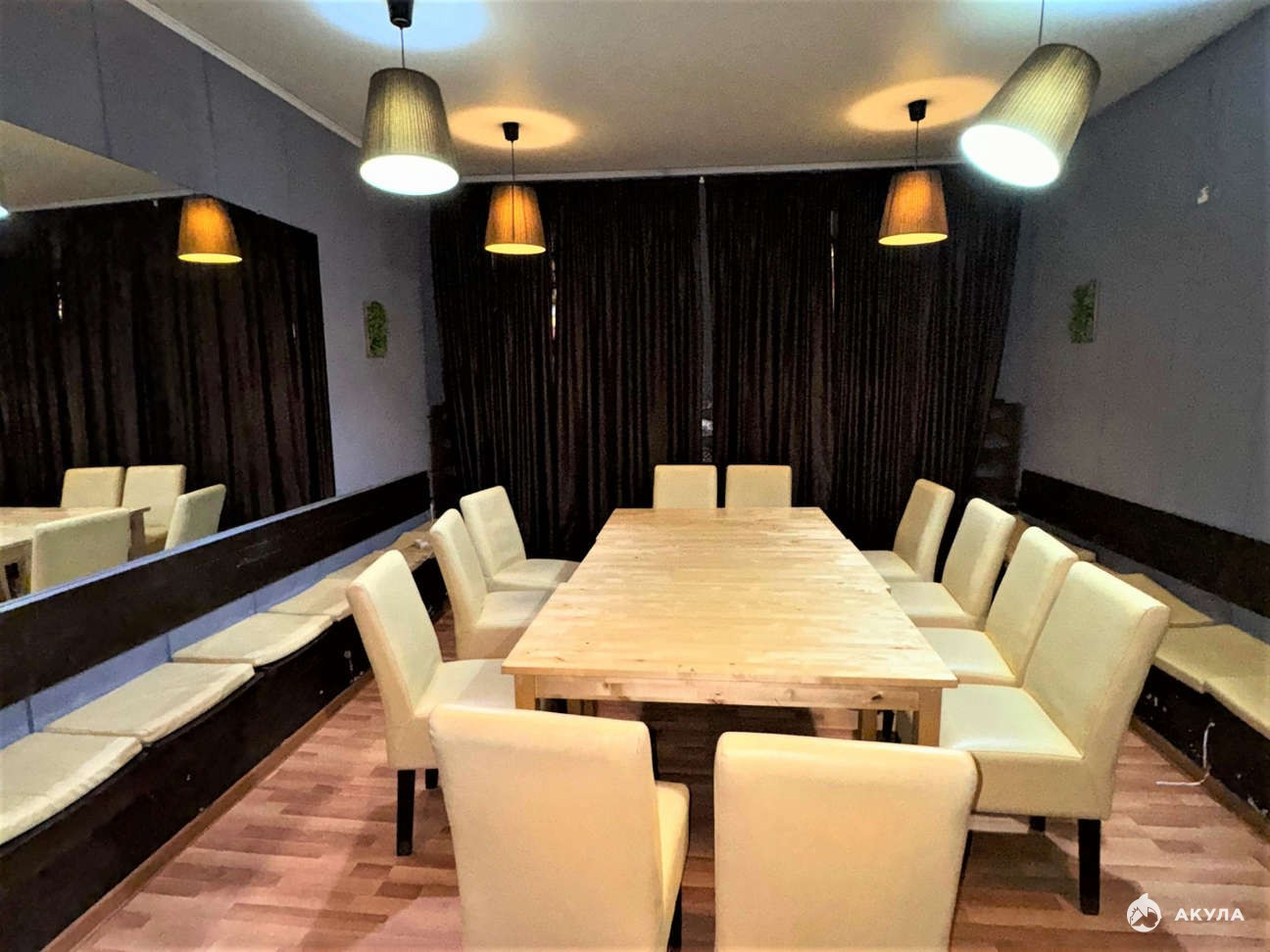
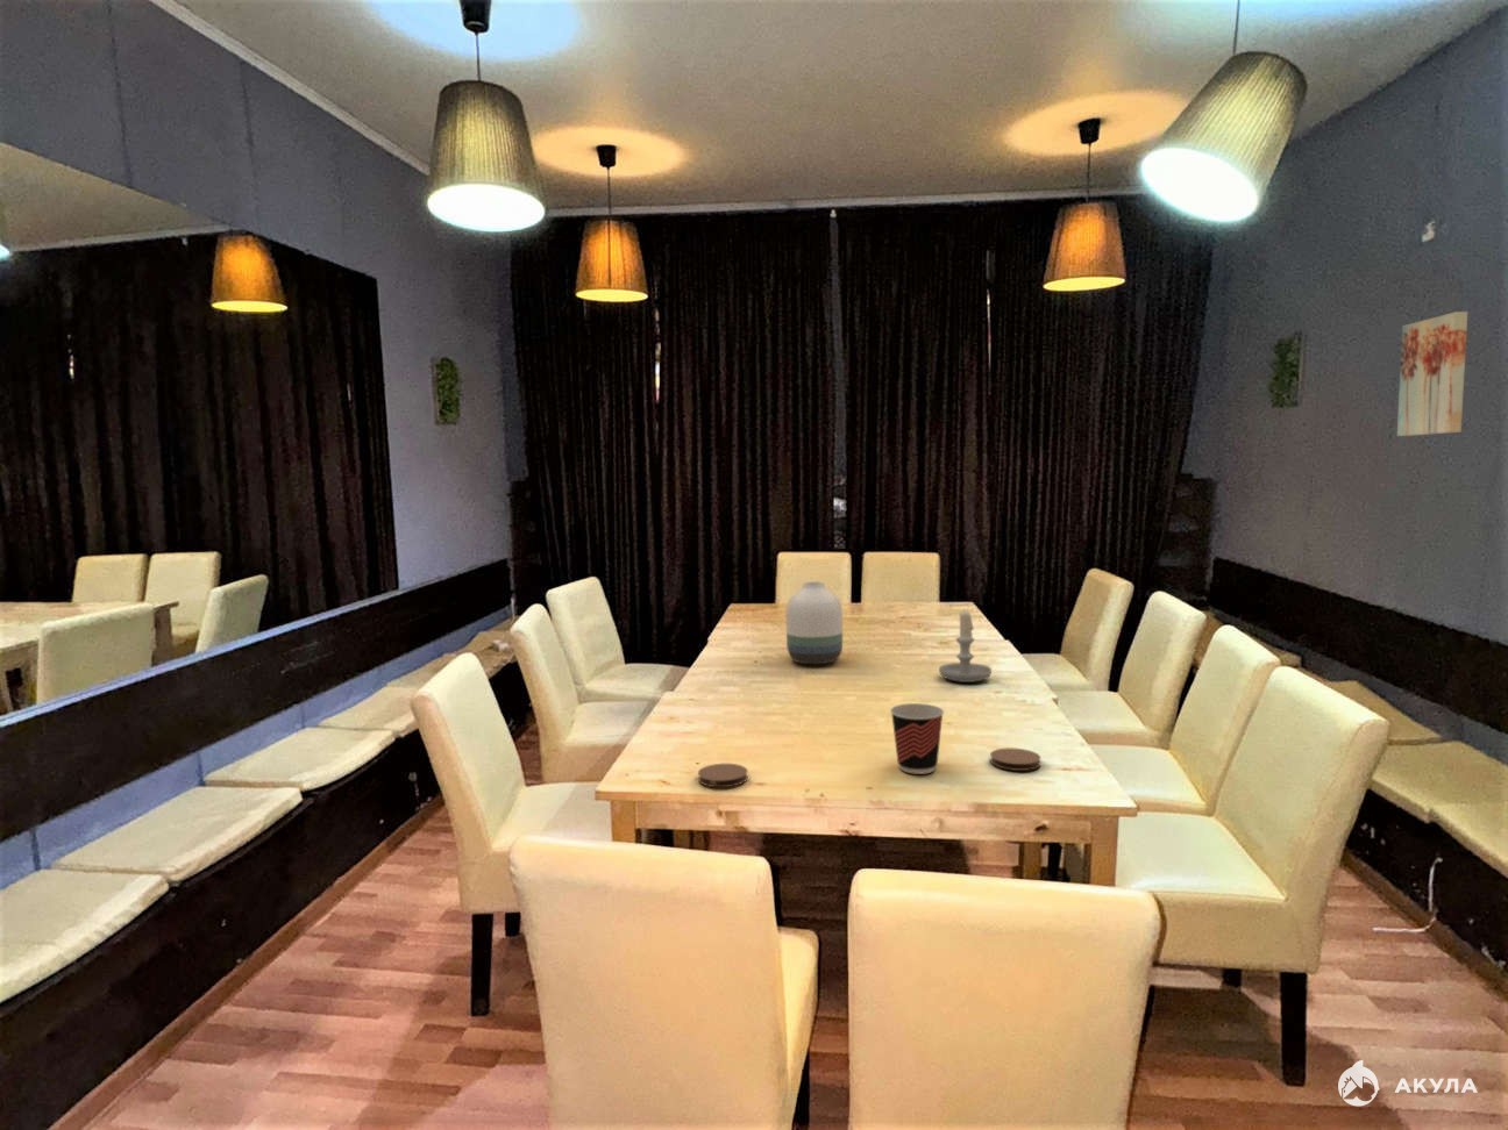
+ coaster [989,747,1041,772]
+ candle [938,607,993,684]
+ coaster [697,763,749,788]
+ cup [889,703,945,775]
+ wall art [1396,311,1469,437]
+ vase [785,580,843,665]
